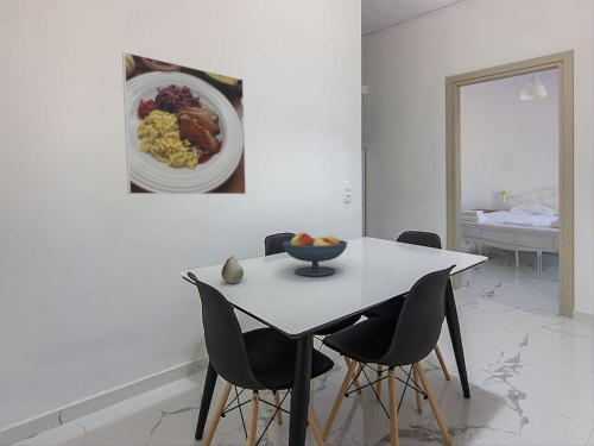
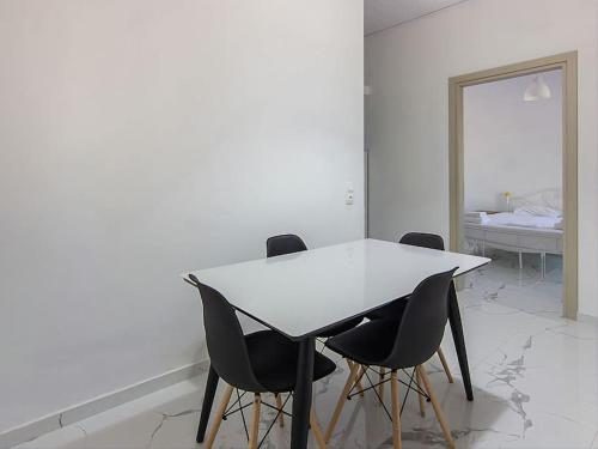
- fruit bowl [282,232,348,277]
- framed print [121,50,247,195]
- fruit [220,255,245,284]
